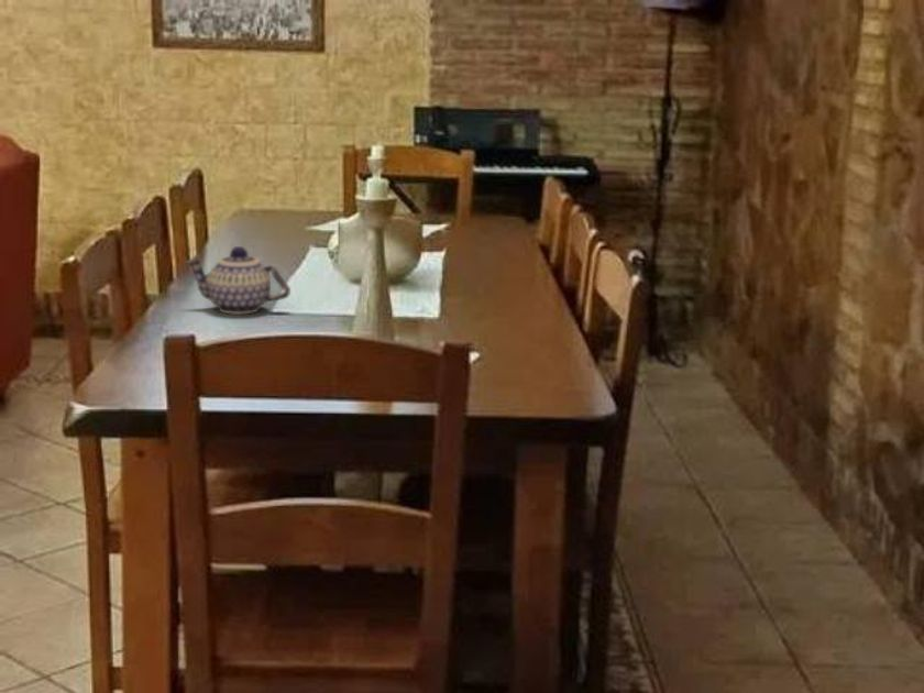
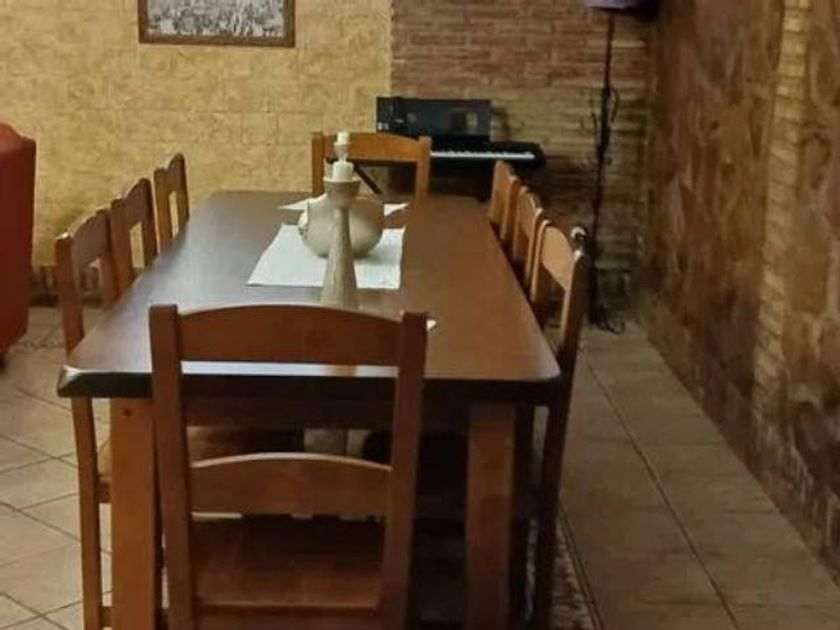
- teapot [184,245,292,316]
